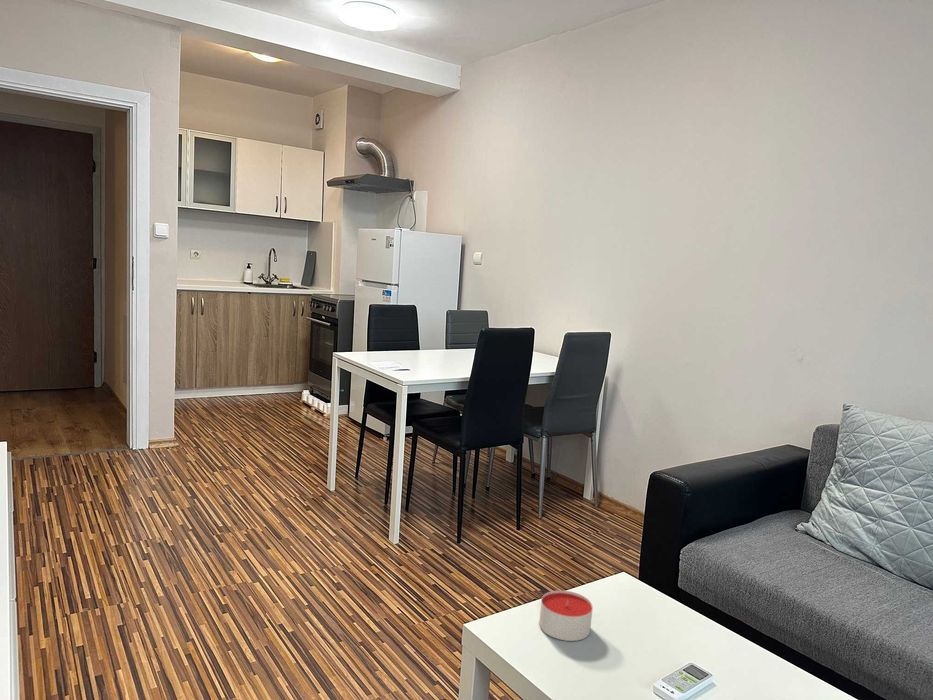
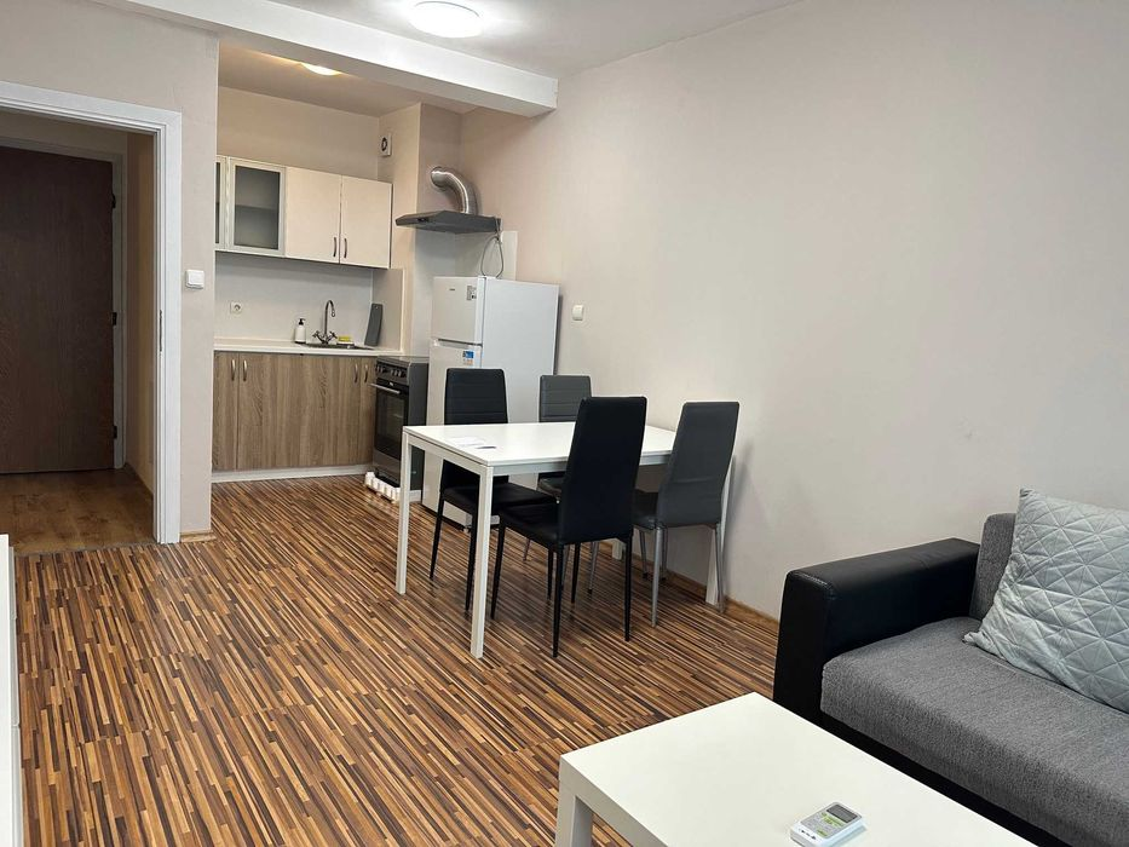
- candle [538,589,594,642]
